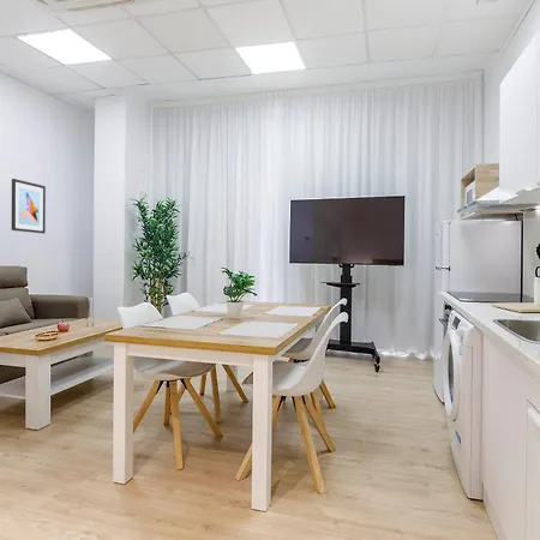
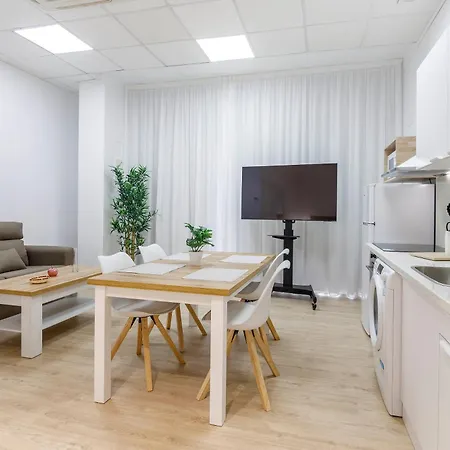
- wall art [11,178,47,234]
